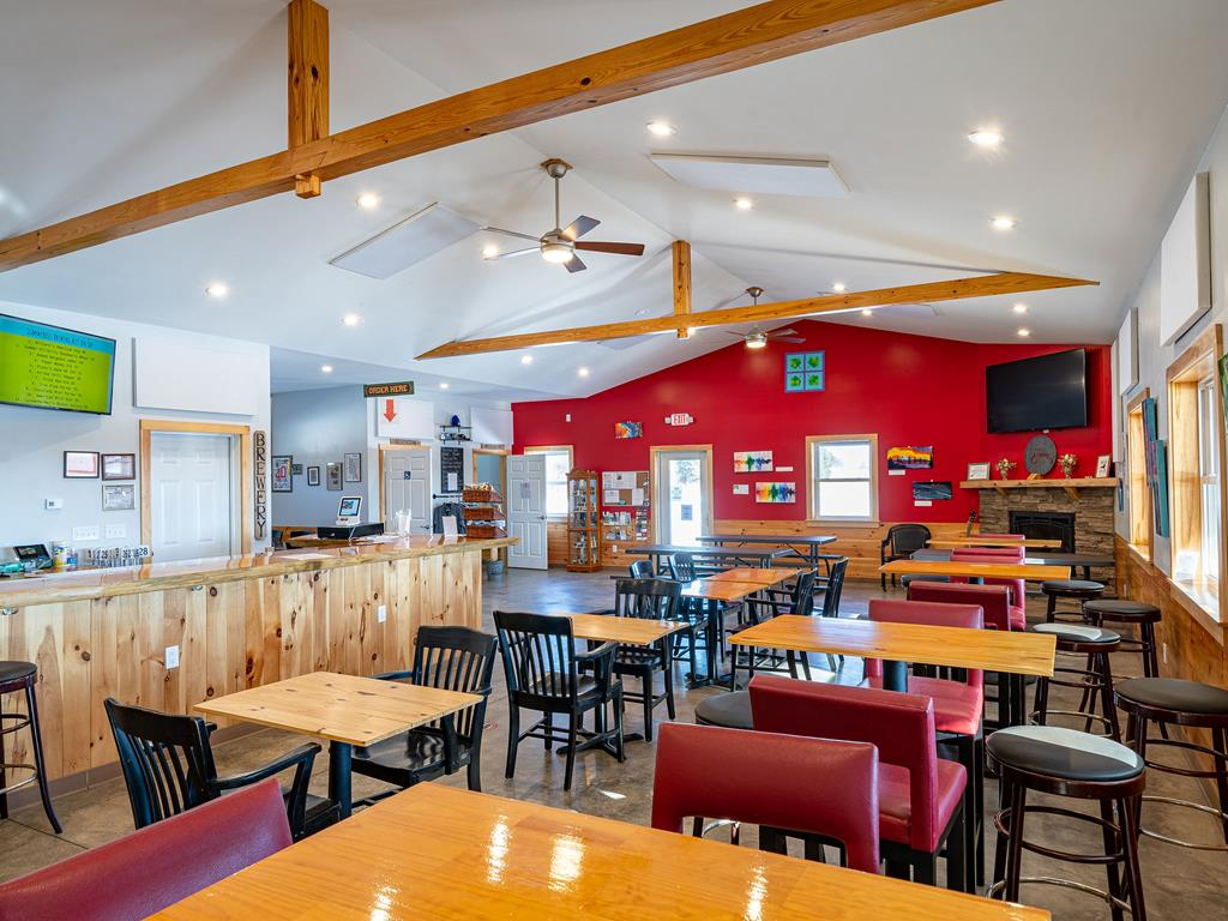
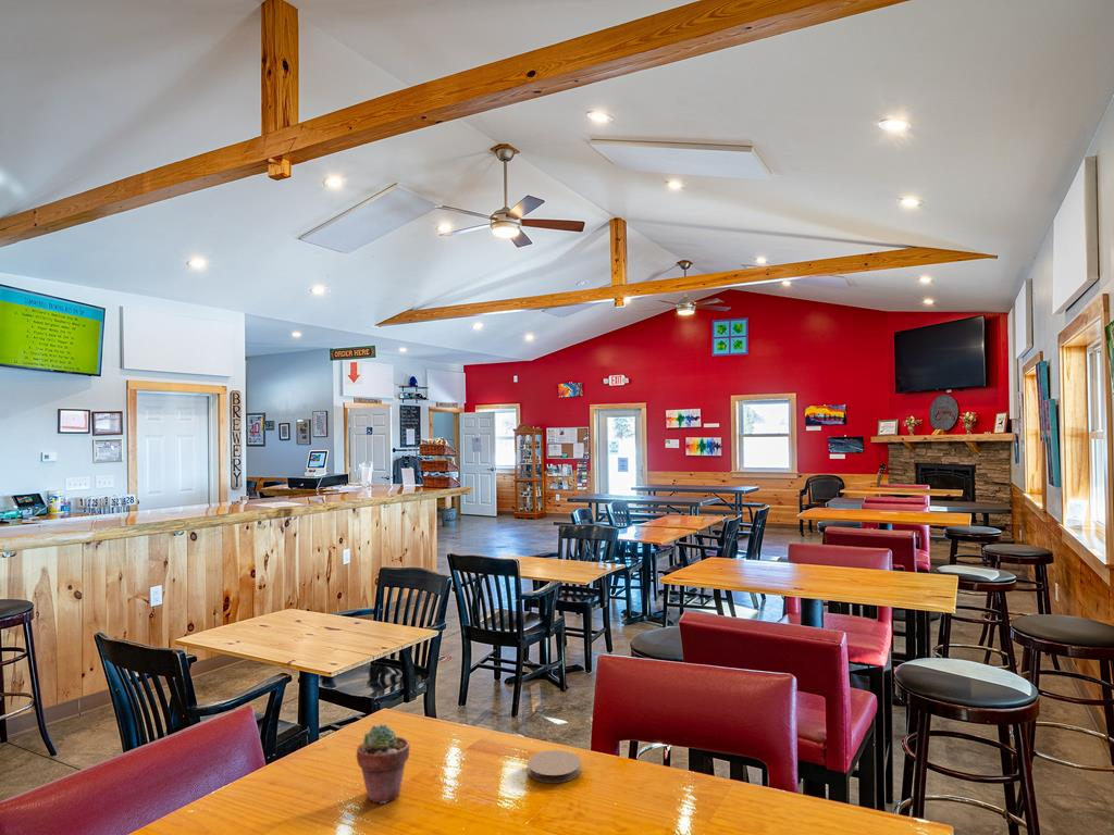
+ potted succulent [356,723,410,806]
+ coaster [527,749,582,784]
